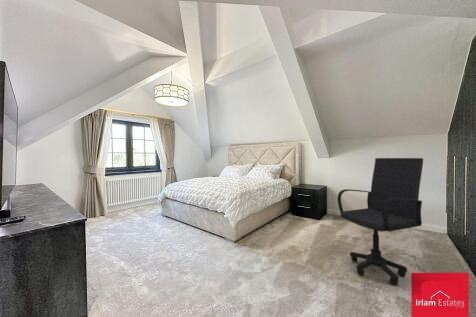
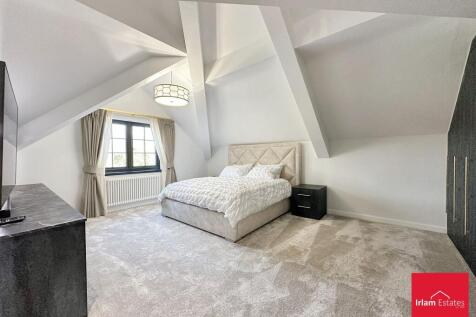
- office chair [337,157,424,286]
